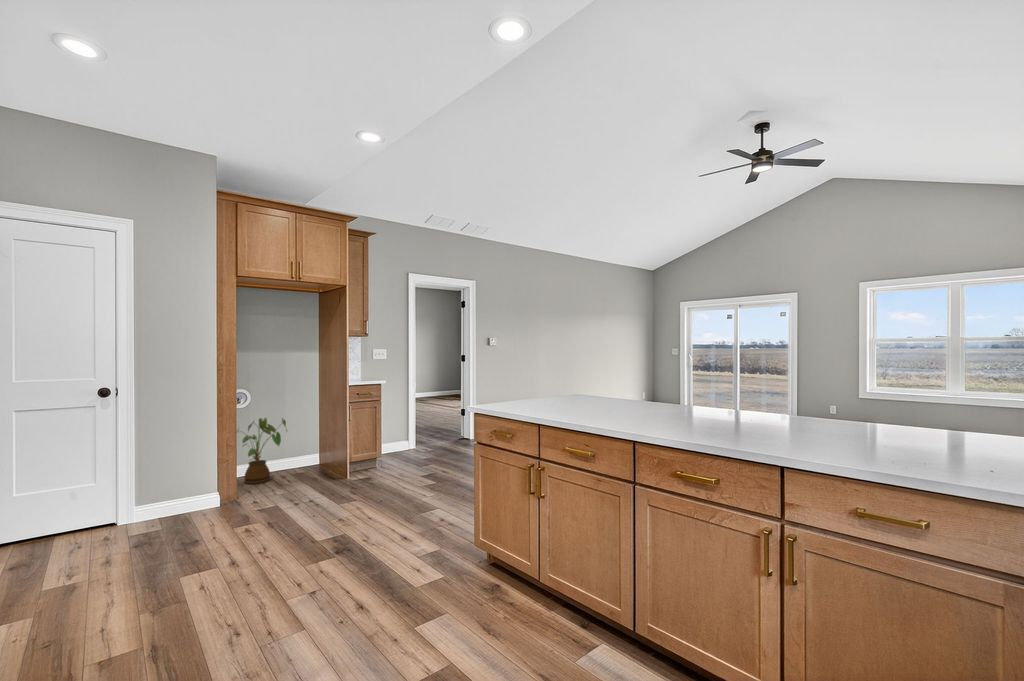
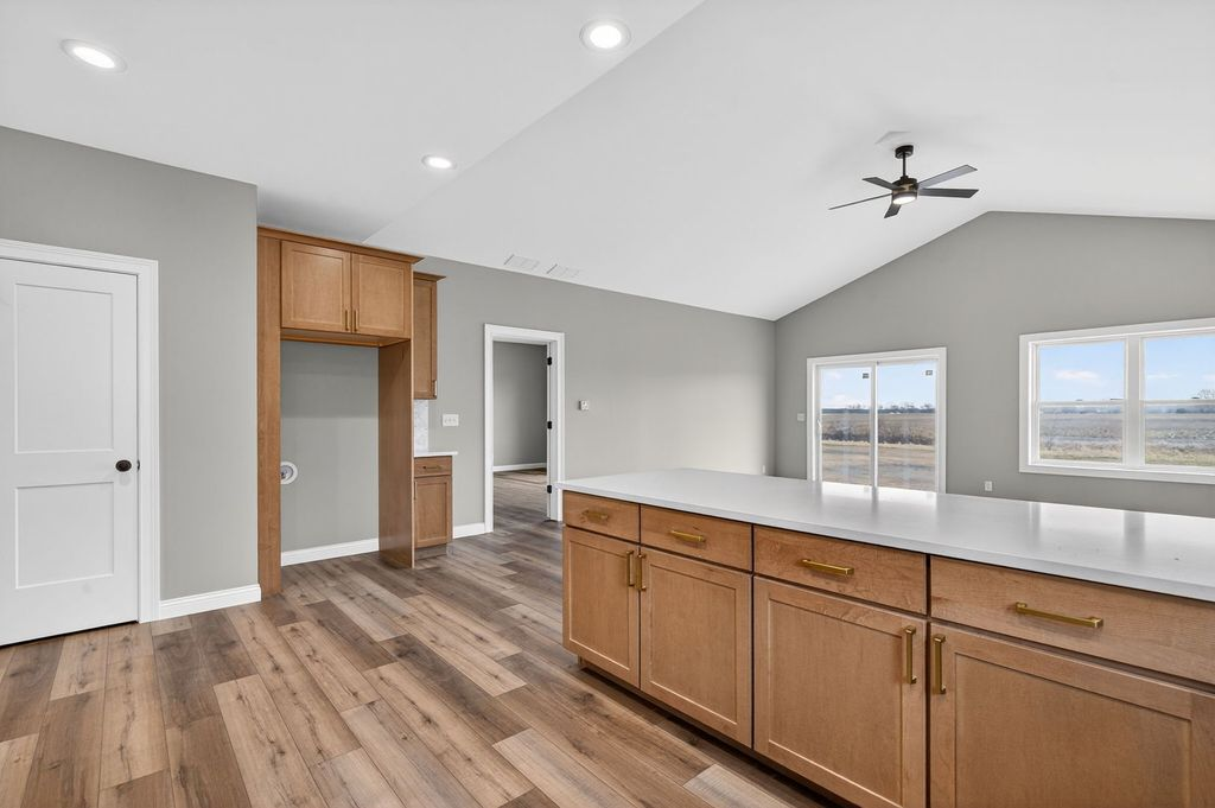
- house plant [236,417,289,485]
